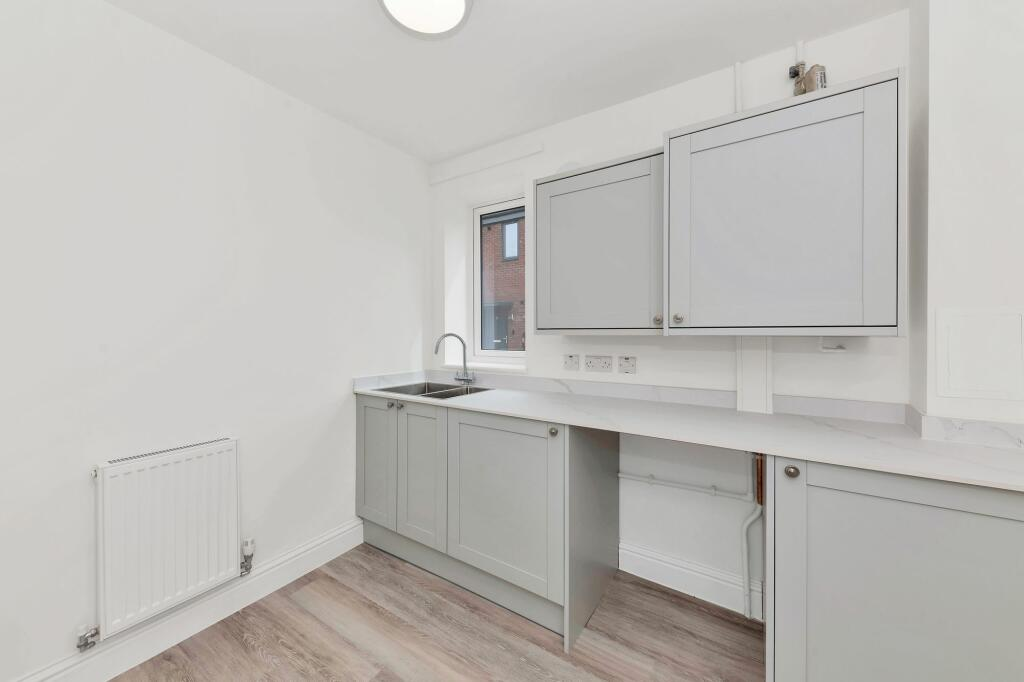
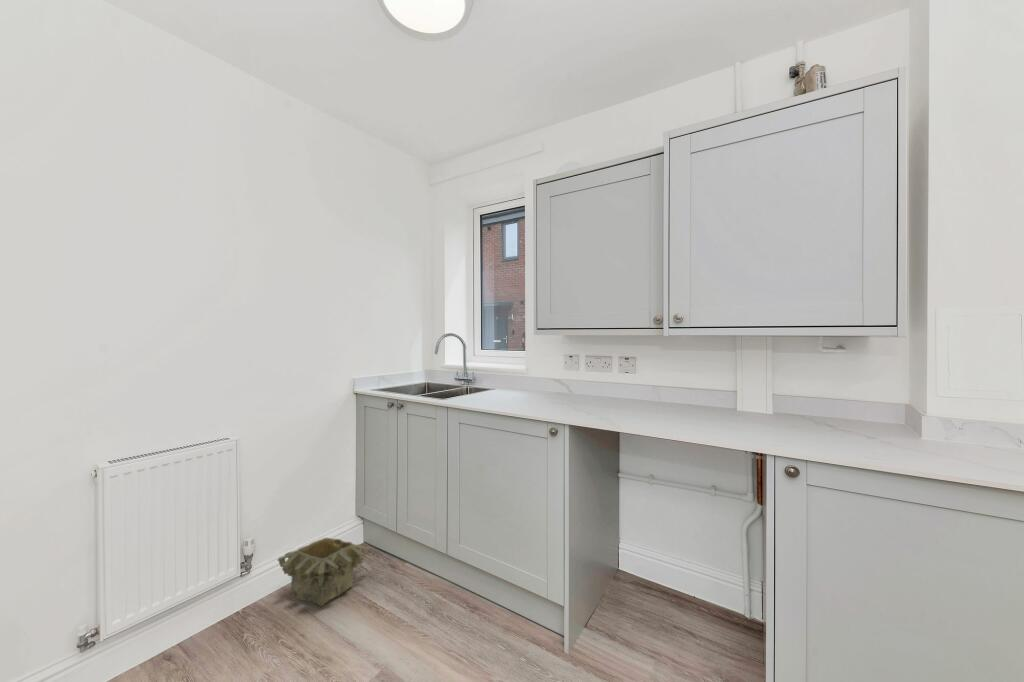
+ planter [276,537,371,607]
